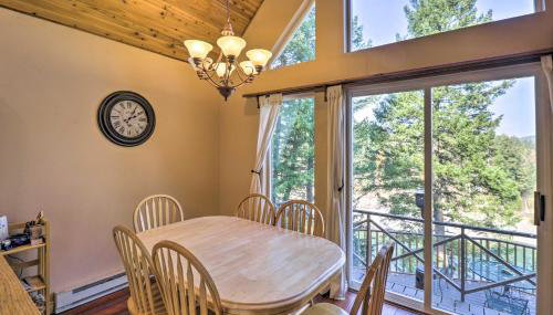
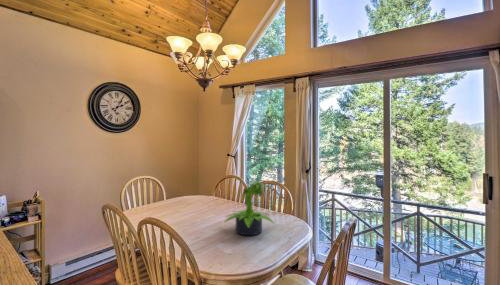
+ potted plant [223,180,275,236]
